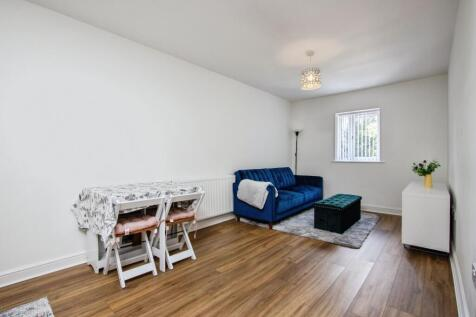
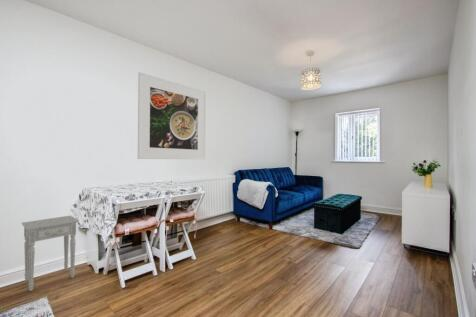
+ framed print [137,71,207,160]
+ nightstand [21,215,80,292]
